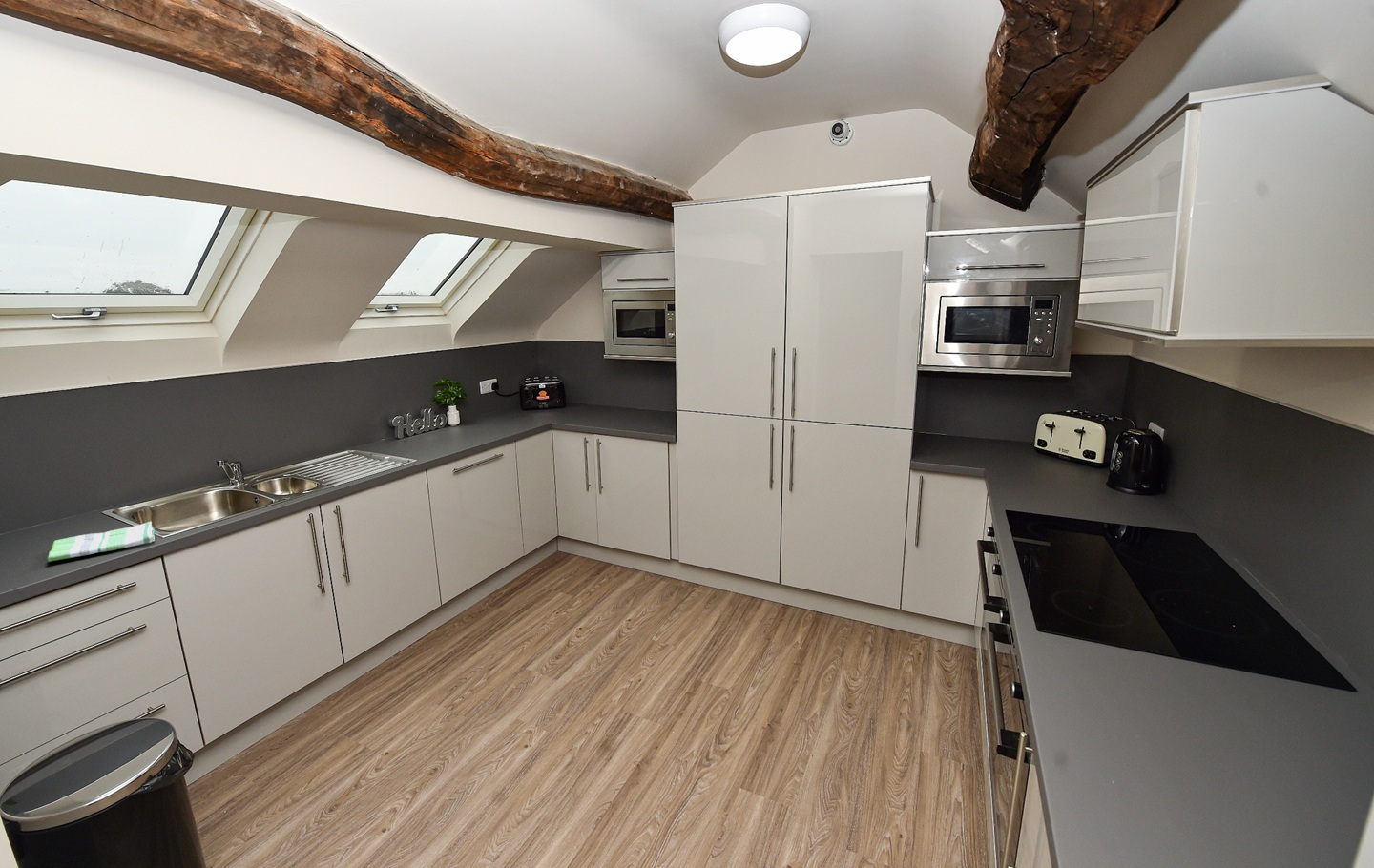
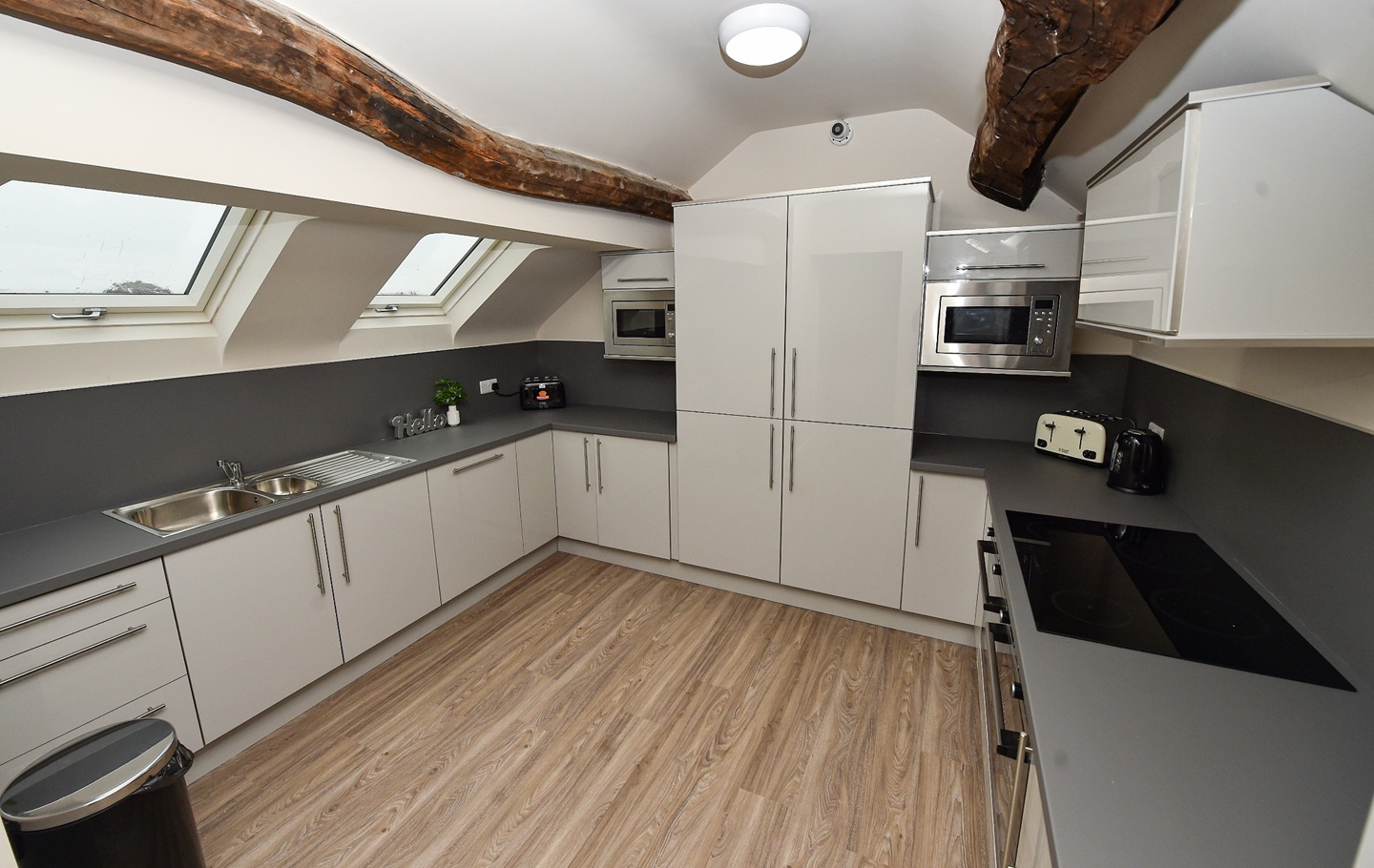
- dish towel [47,521,156,563]
